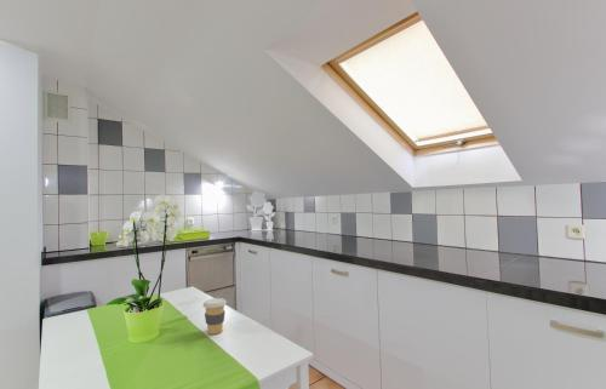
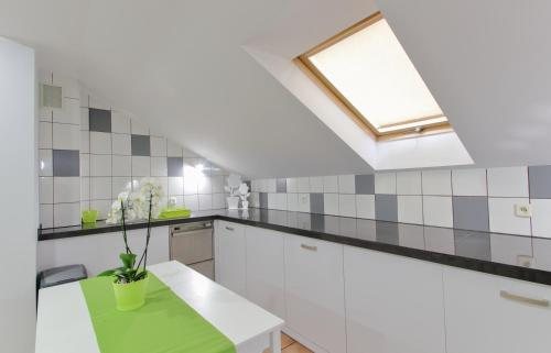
- coffee cup [201,297,228,336]
